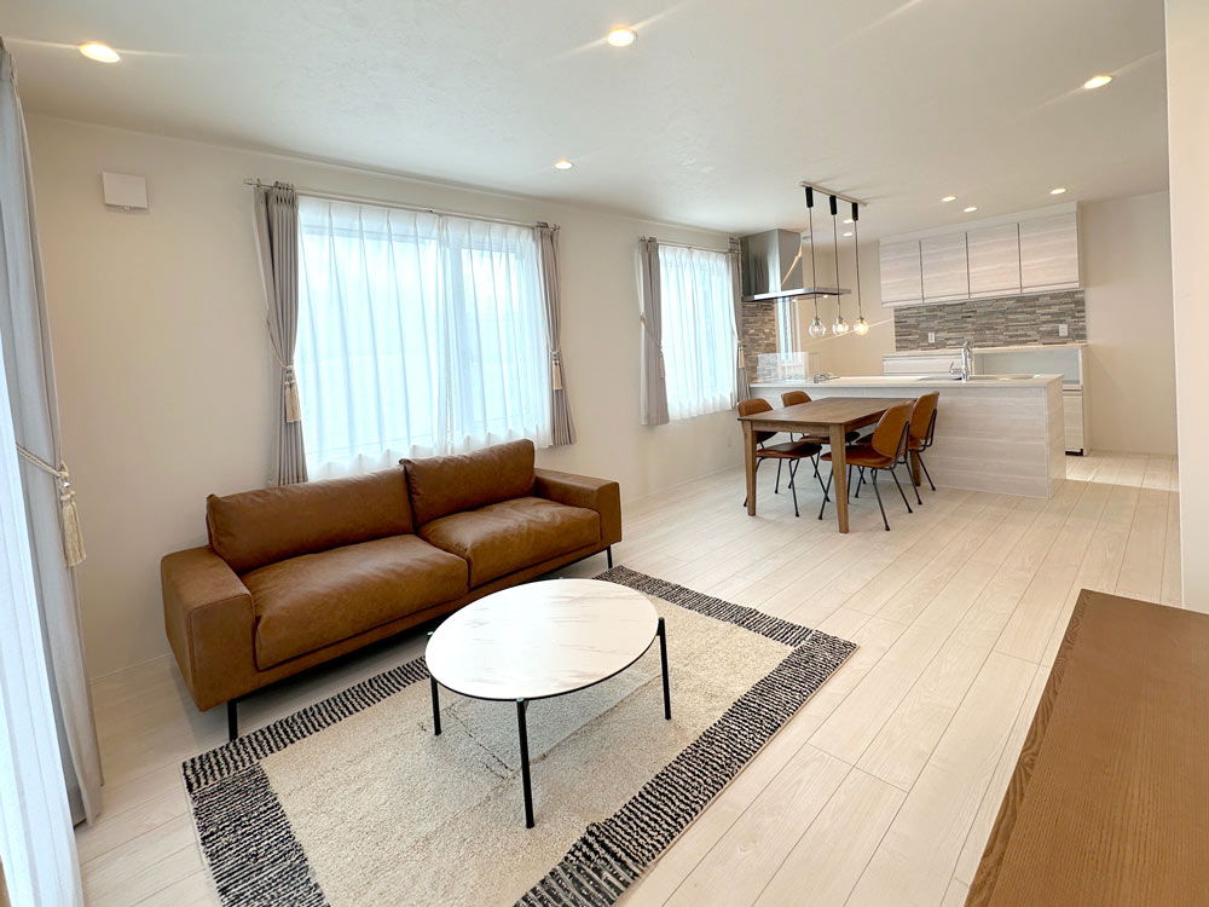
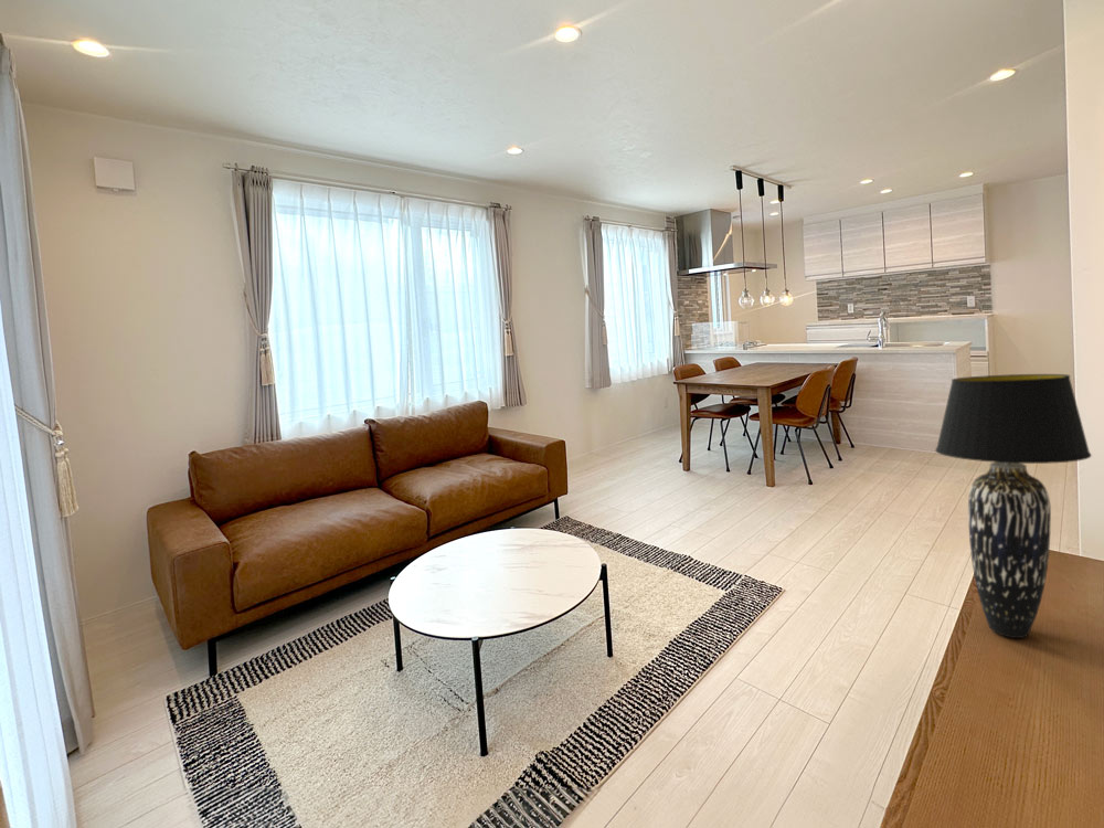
+ table lamp [934,373,1093,639]
